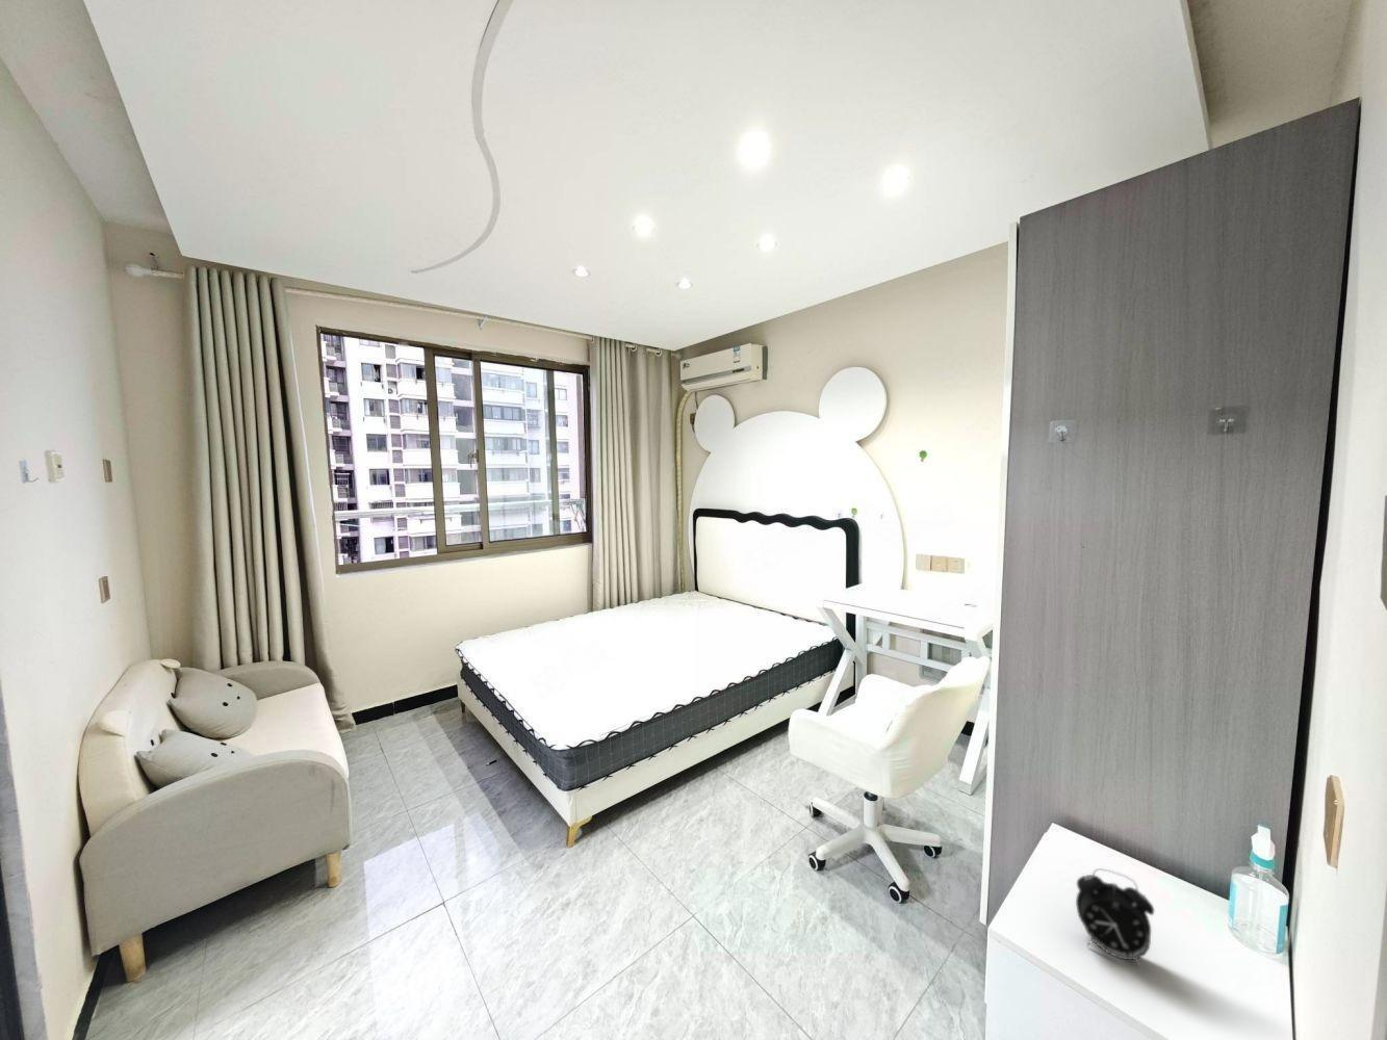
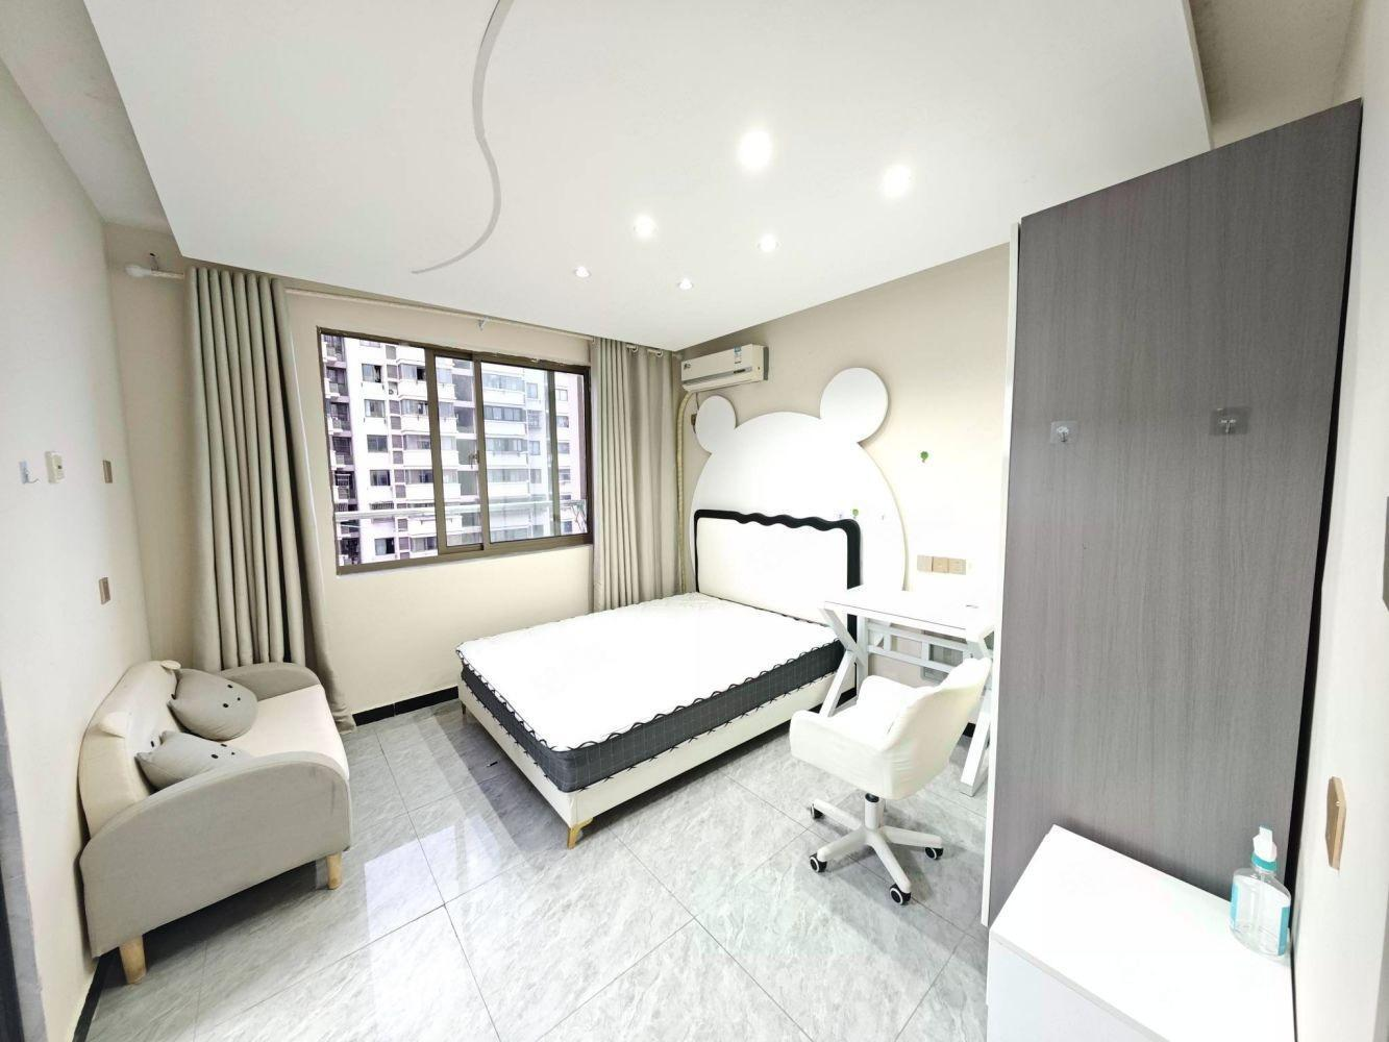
- alarm clock [1074,867,1155,968]
